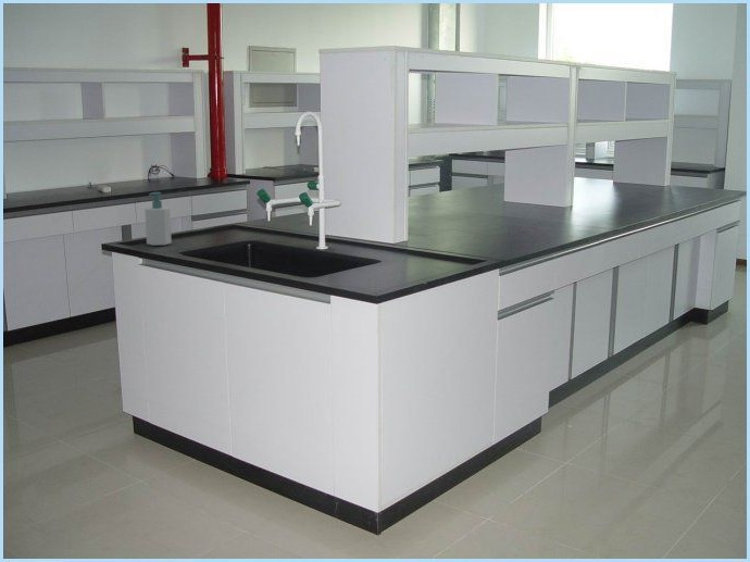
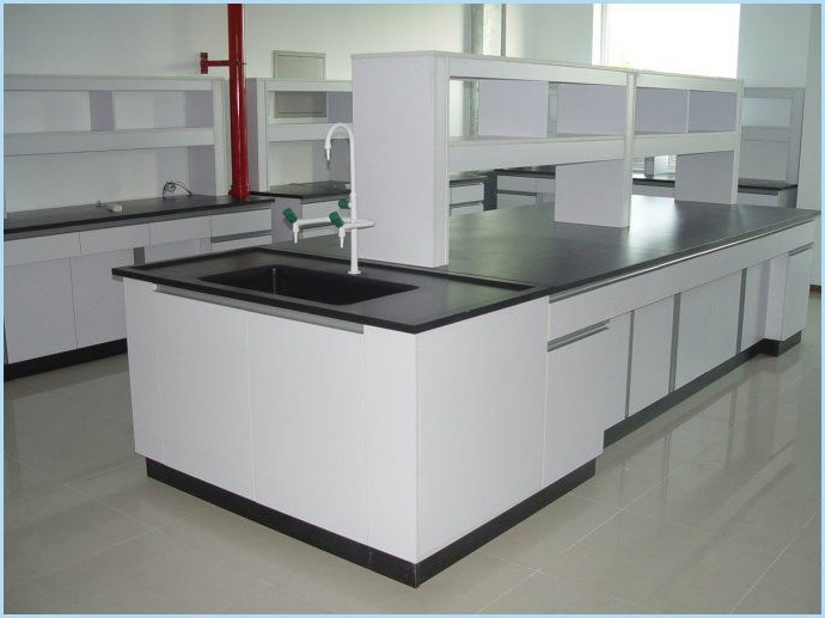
- soap bottle [143,191,173,247]
